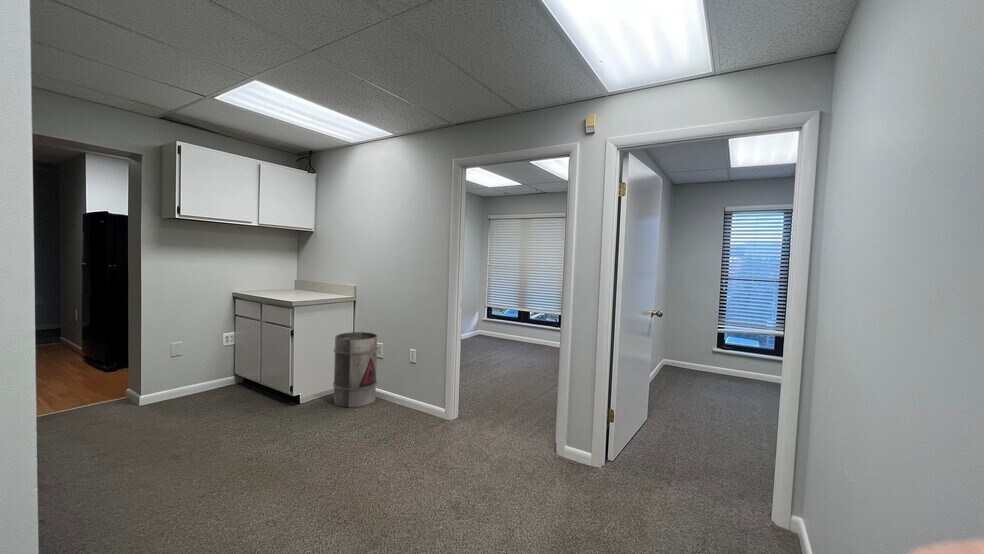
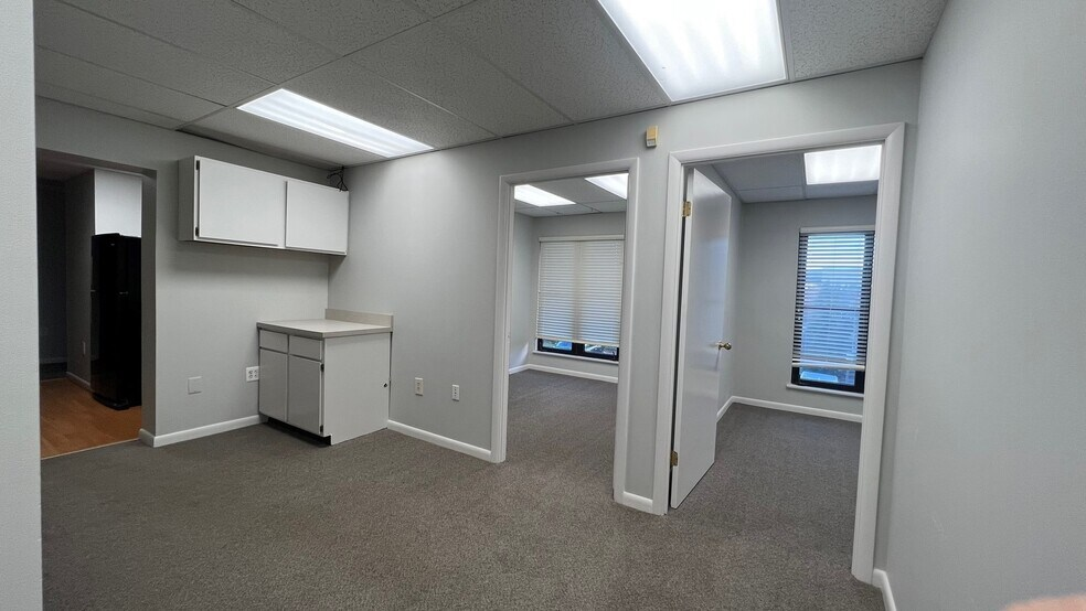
- trash bin [332,331,379,408]
